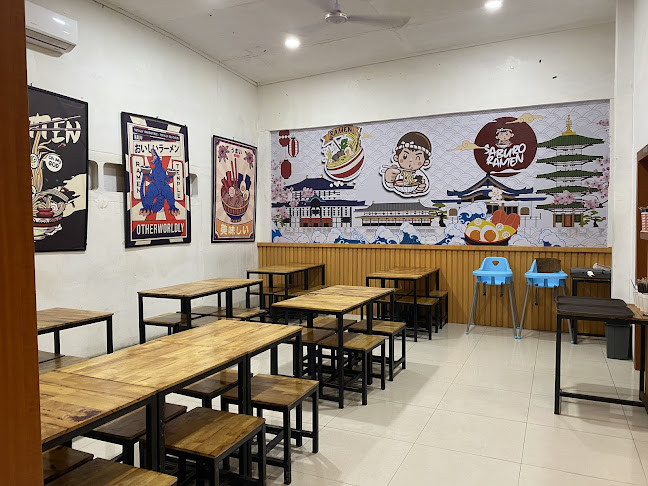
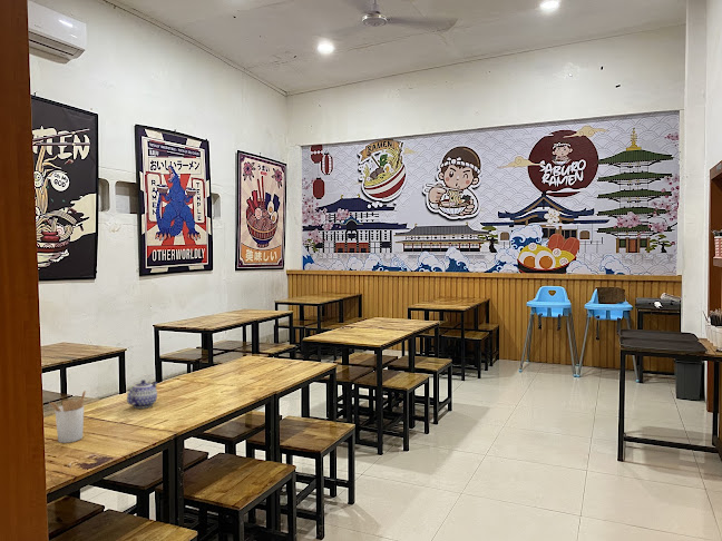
+ teapot [126,378,158,410]
+ utensil holder [48,390,87,444]
